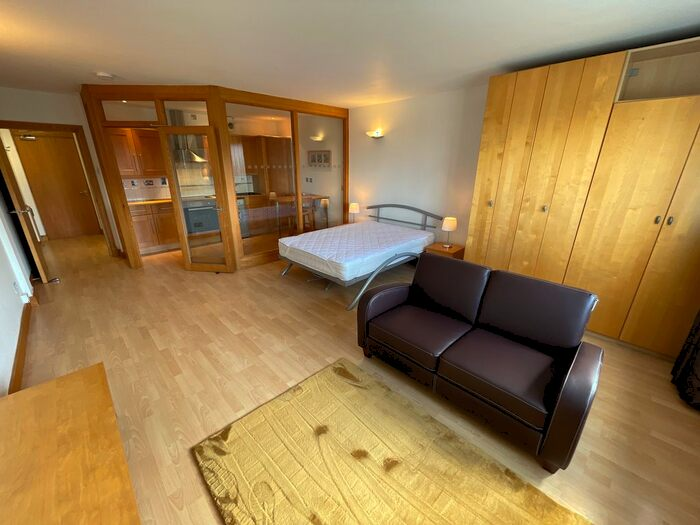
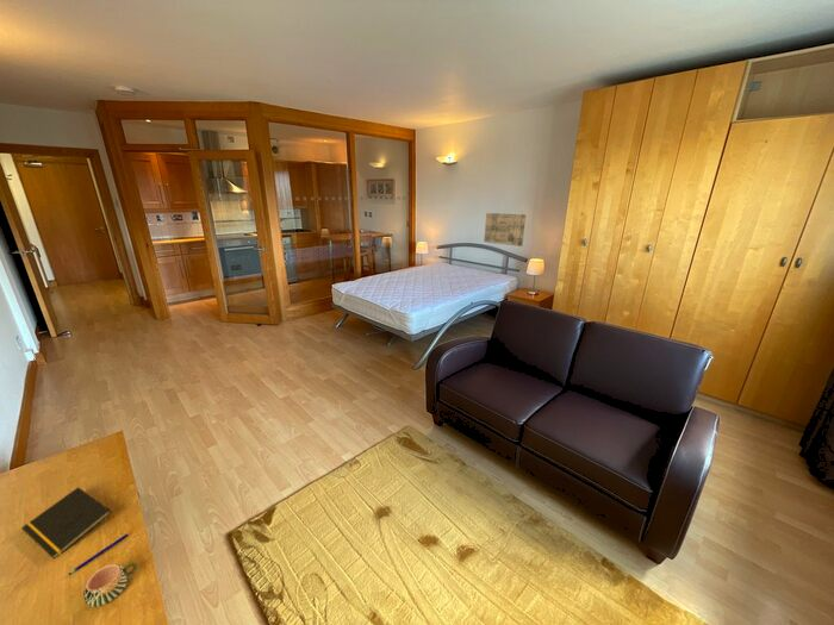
+ notepad [20,486,112,560]
+ wall art [483,212,527,248]
+ pen [68,532,129,576]
+ mug [82,562,138,608]
